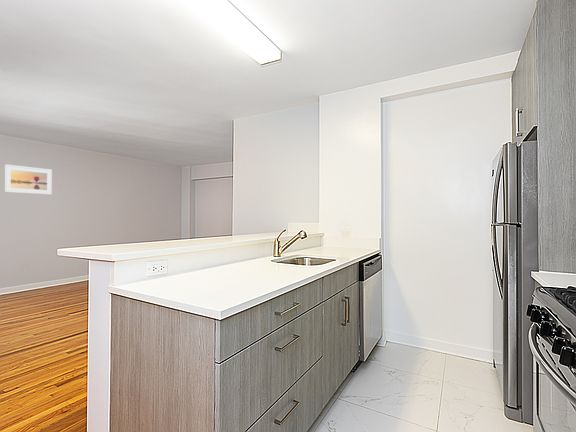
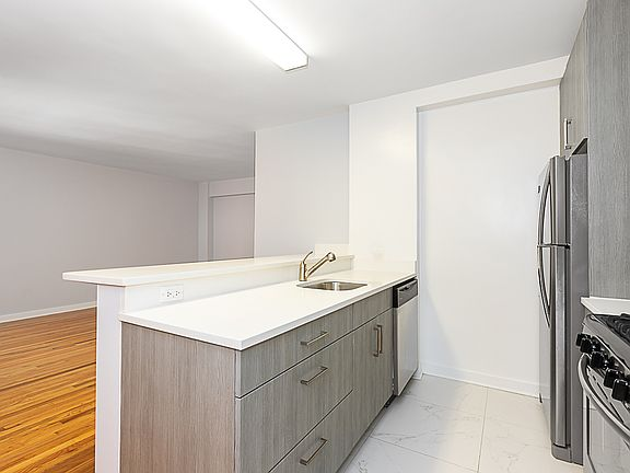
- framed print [4,163,53,196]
